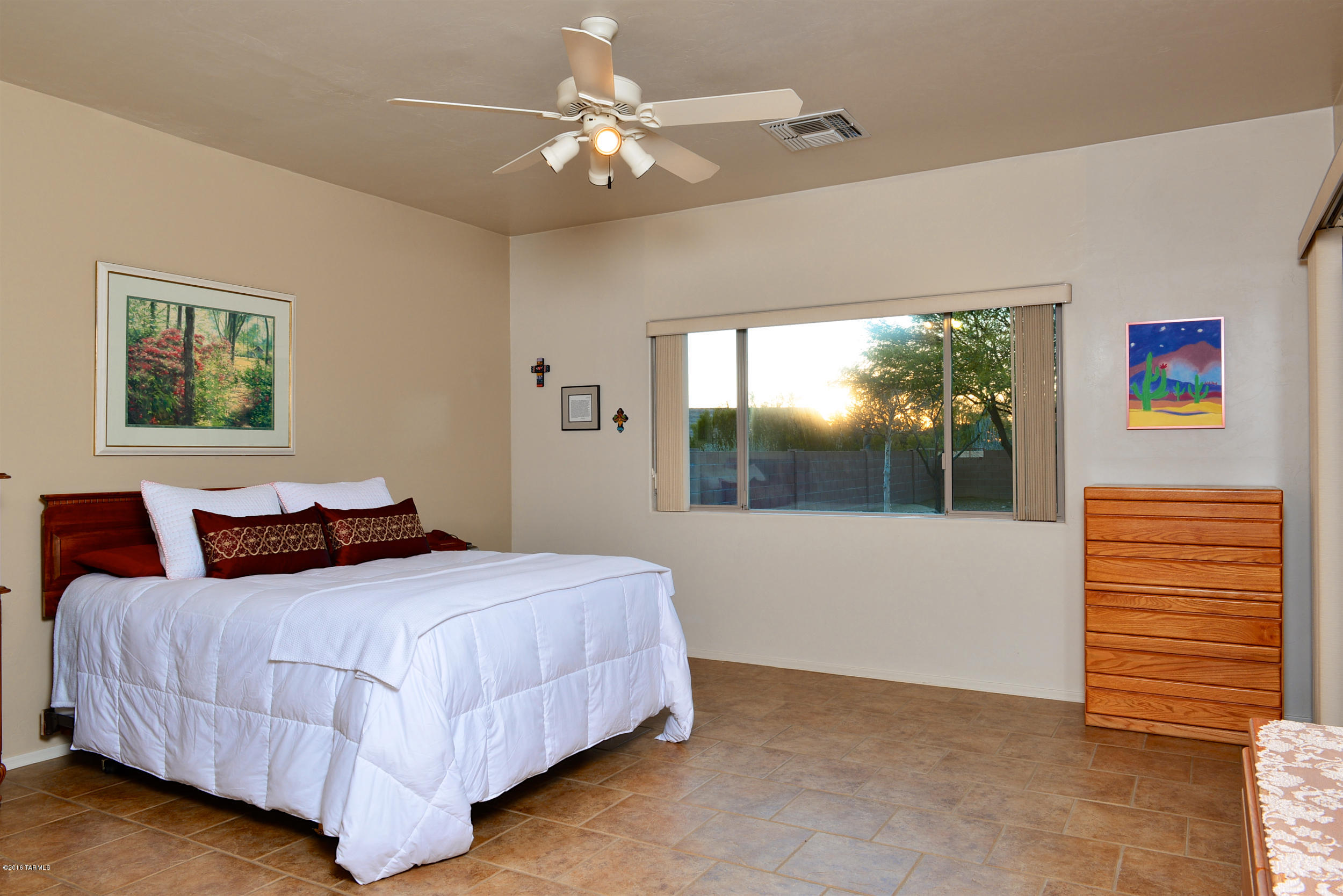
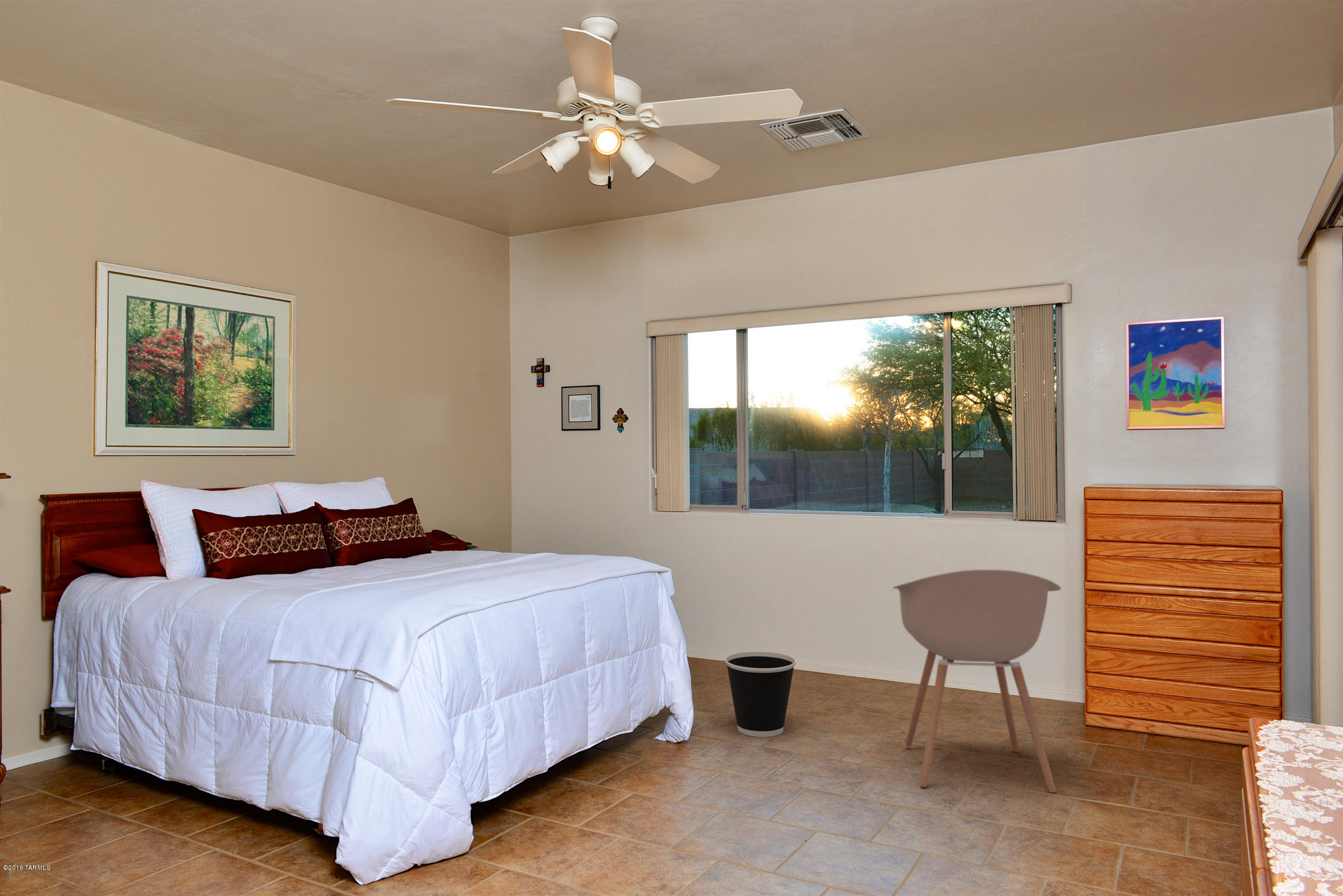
+ wastebasket [725,651,796,738]
+ chair [892,569,1062,793]
